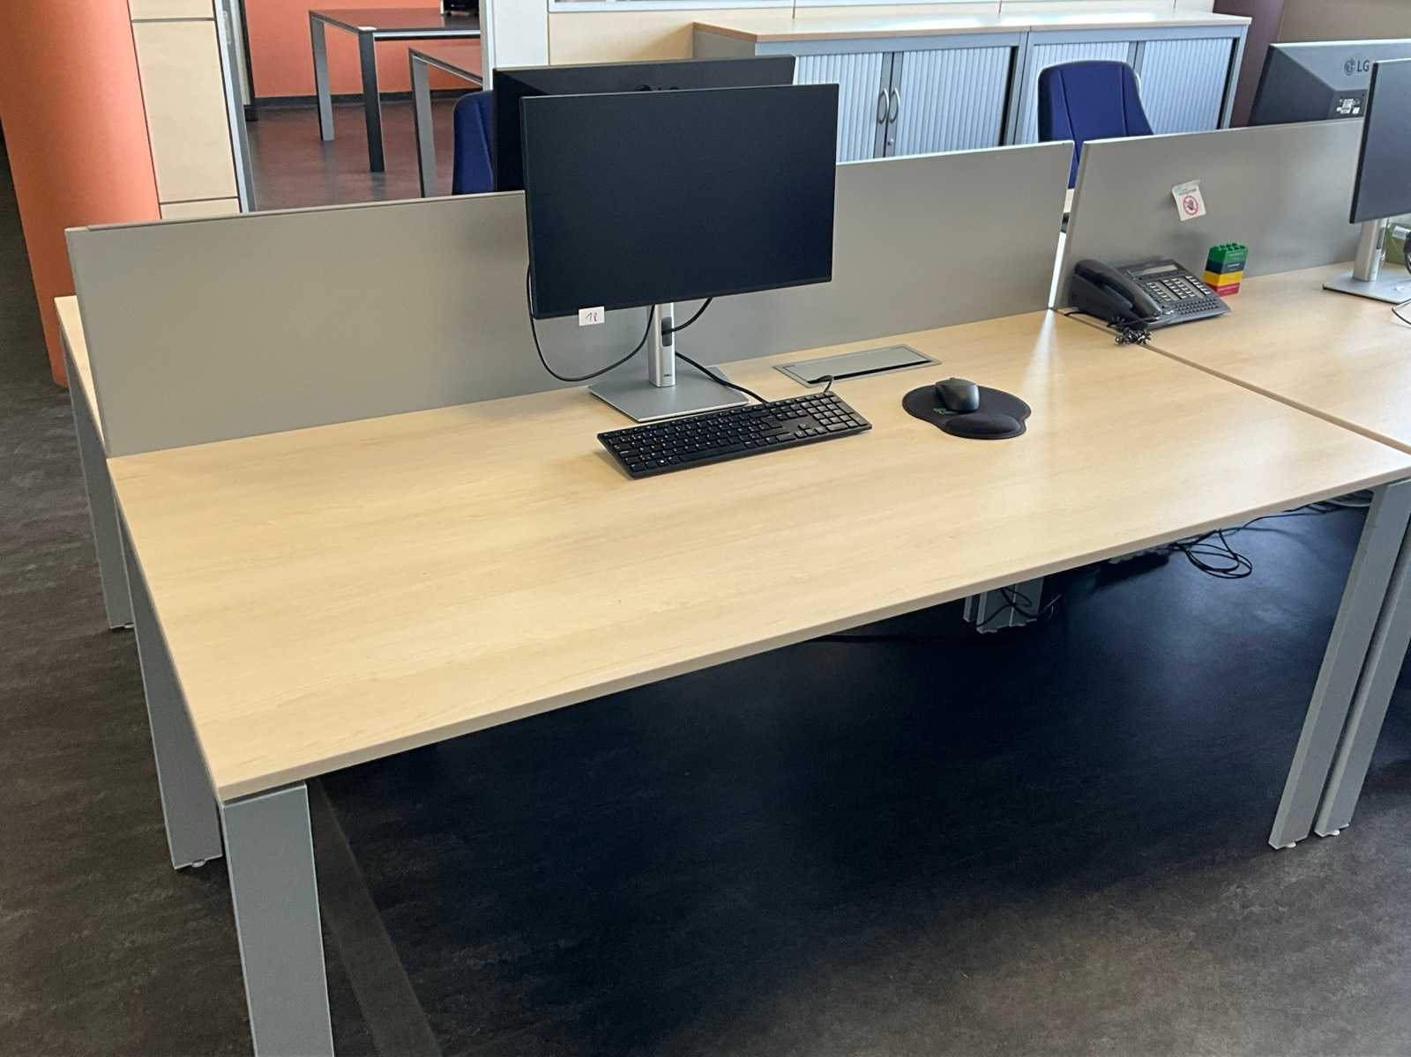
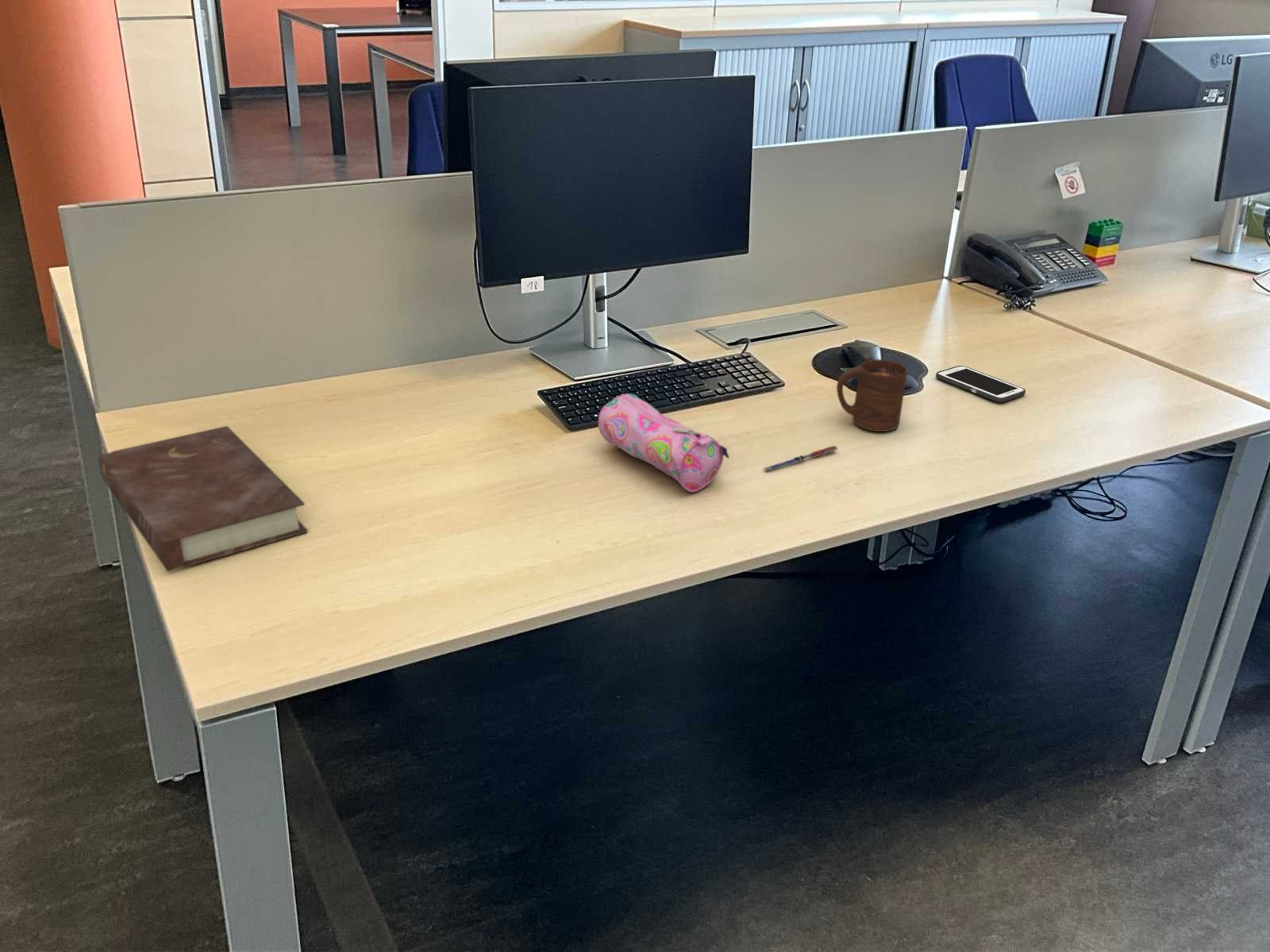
+ cup [836,359,908,432]
+ pencil case [598,393,730,493]
+ pen [762,445,838,472]
+ book [98,425,309,573]
+ cell phone [935,365,1026,403]
